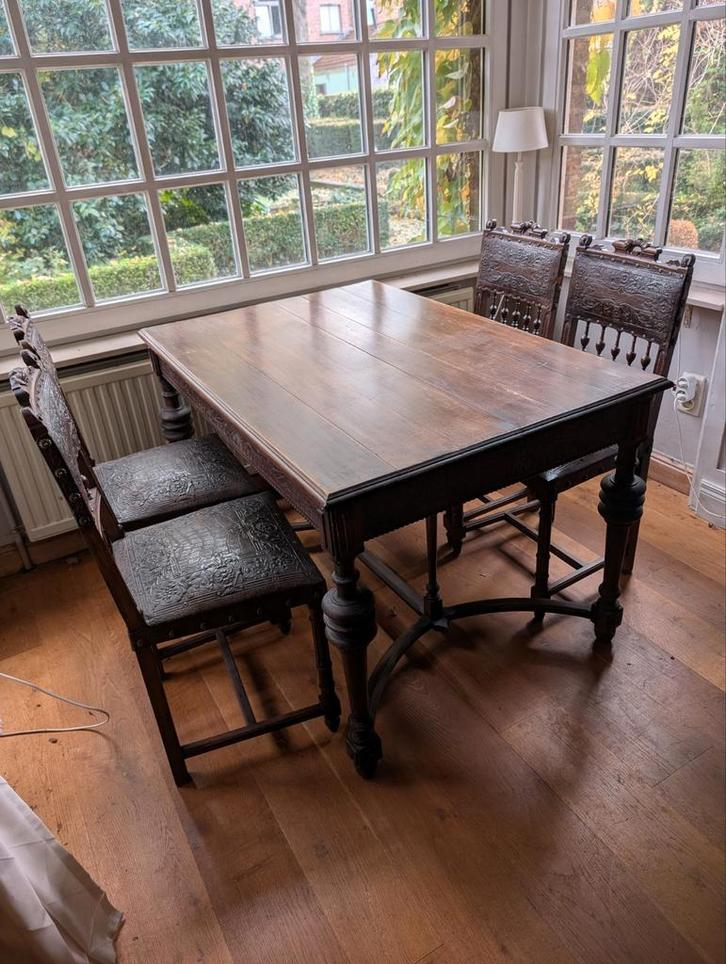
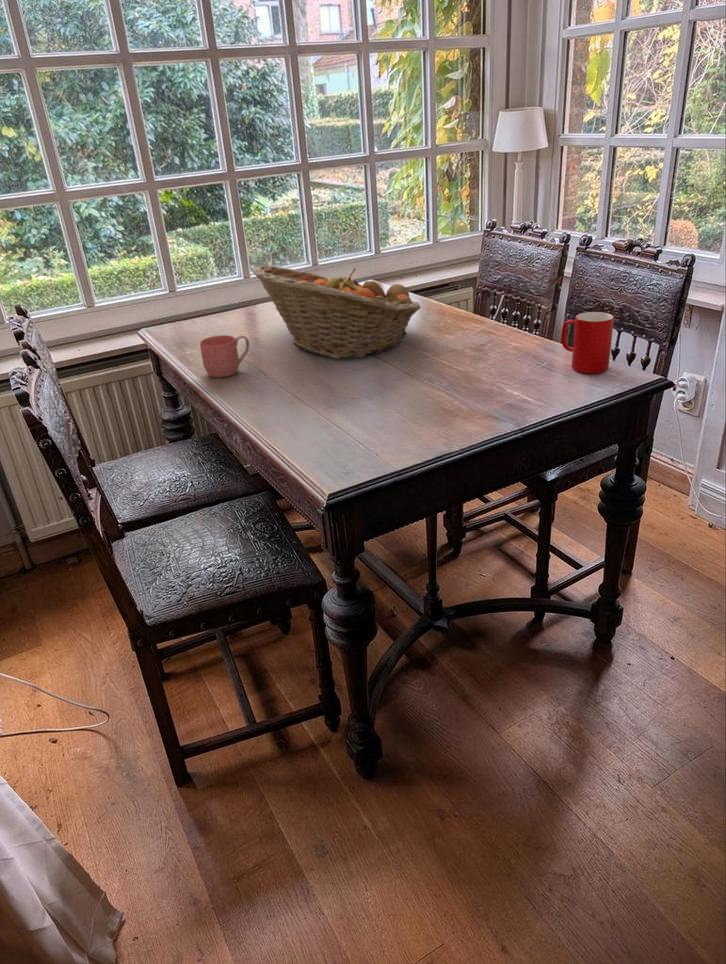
+ cup [560,311,615,374]
+ fruit basket [251,264,422,360]
+ mug [199,334,250,378]
